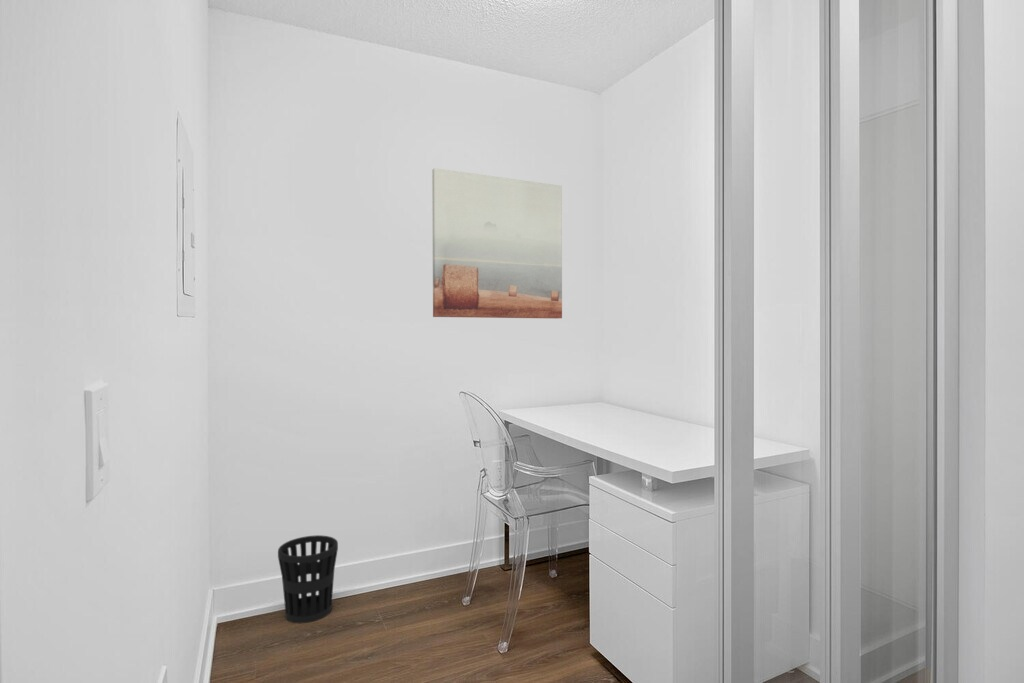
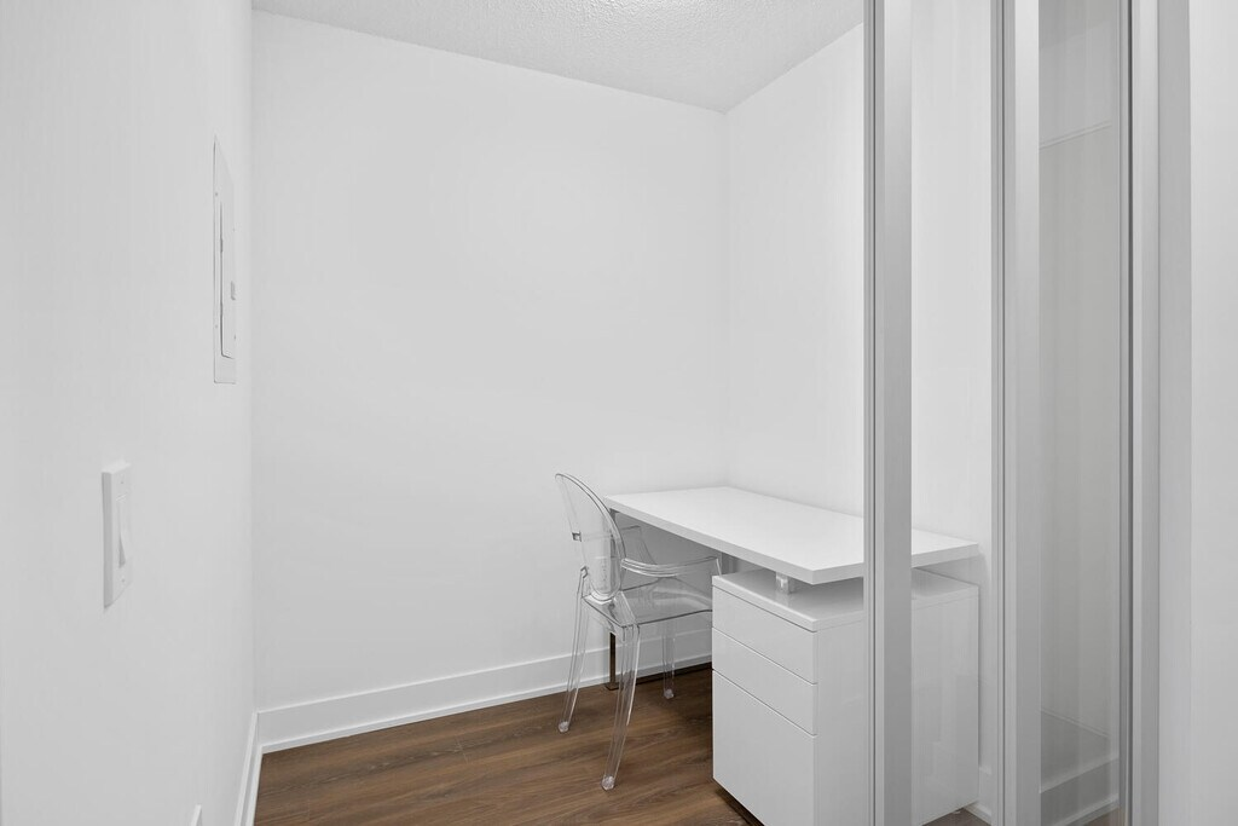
- wastebasket [277,534,339,624]
- wall art [431,167,563,319]
